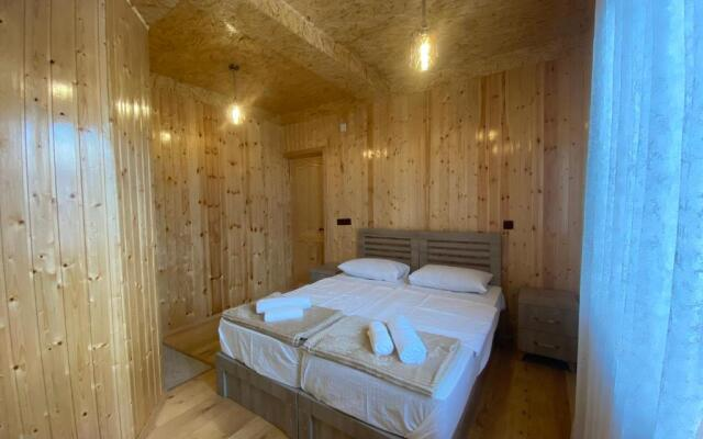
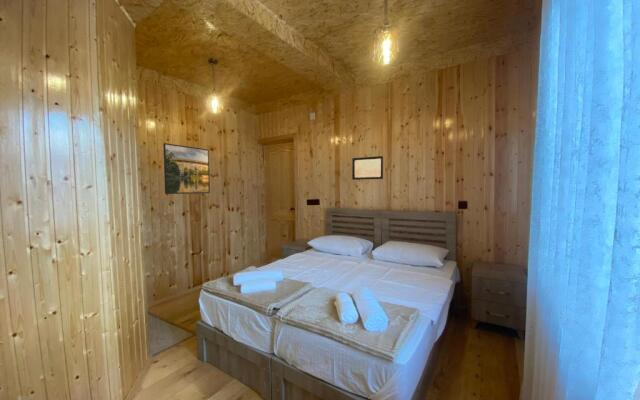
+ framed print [162,142,211,195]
+ wall art [351,155,384,181]
